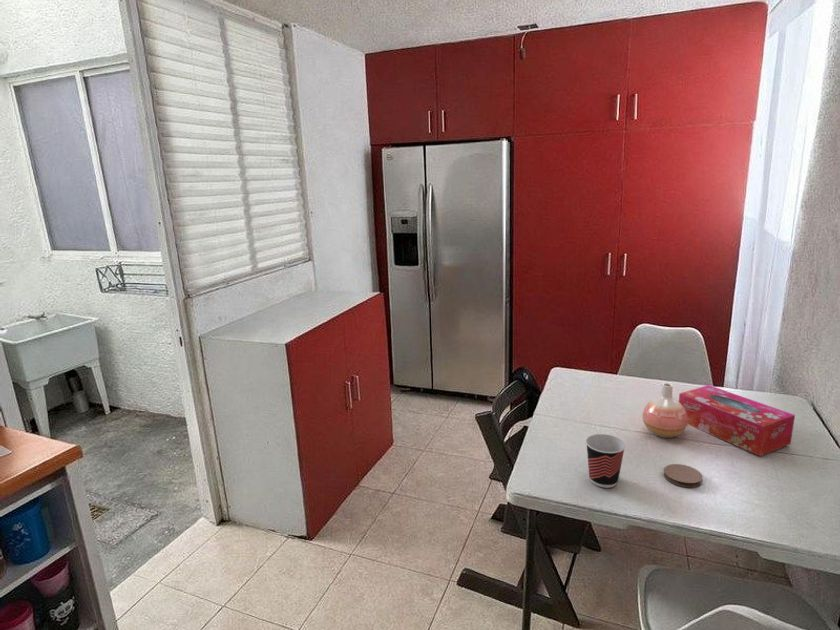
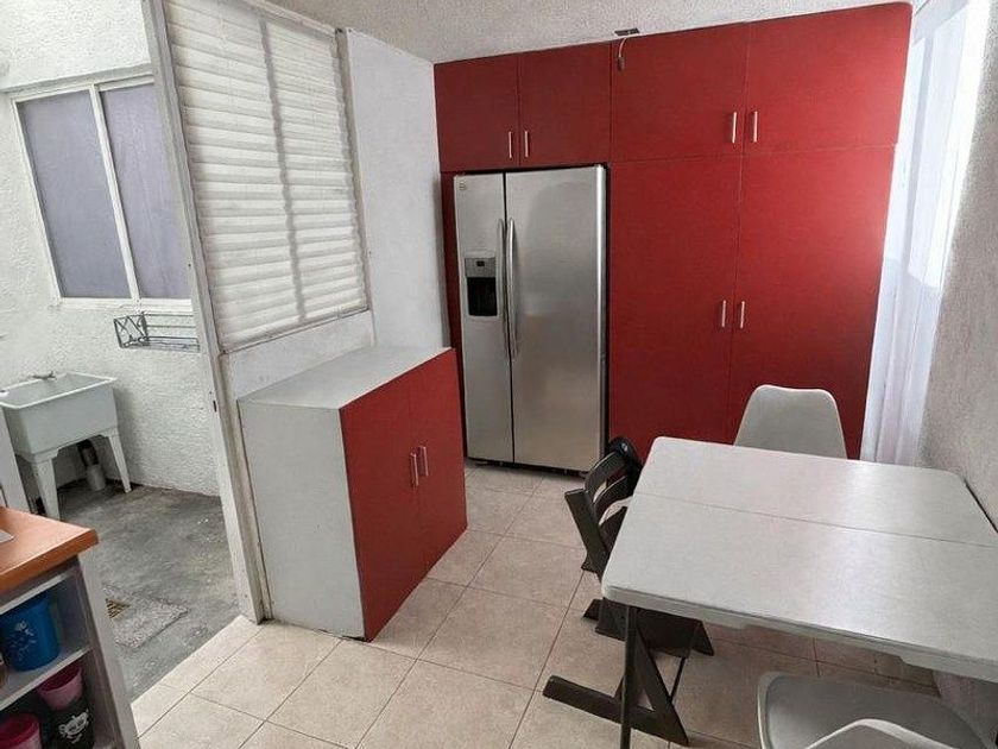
- coaster [663,463,704,488]
- tissue box [678,384,796,457]
- cup [585,433,627,489]
- vase [641,382,688,439]
